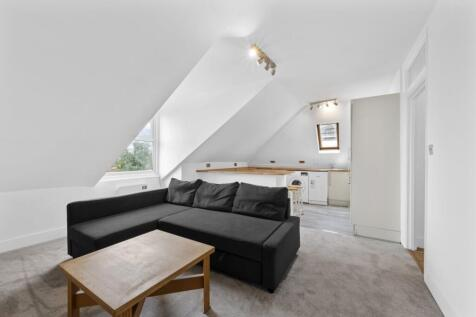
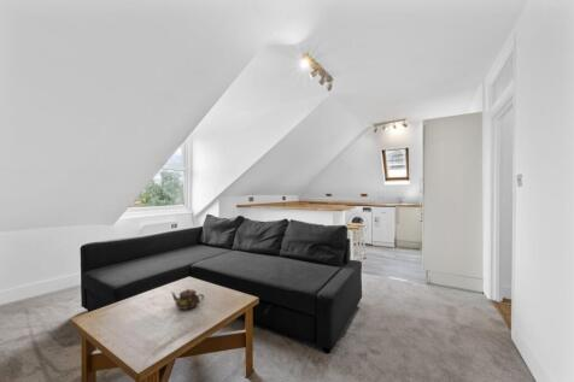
+ teapot [171,288,205,311]
